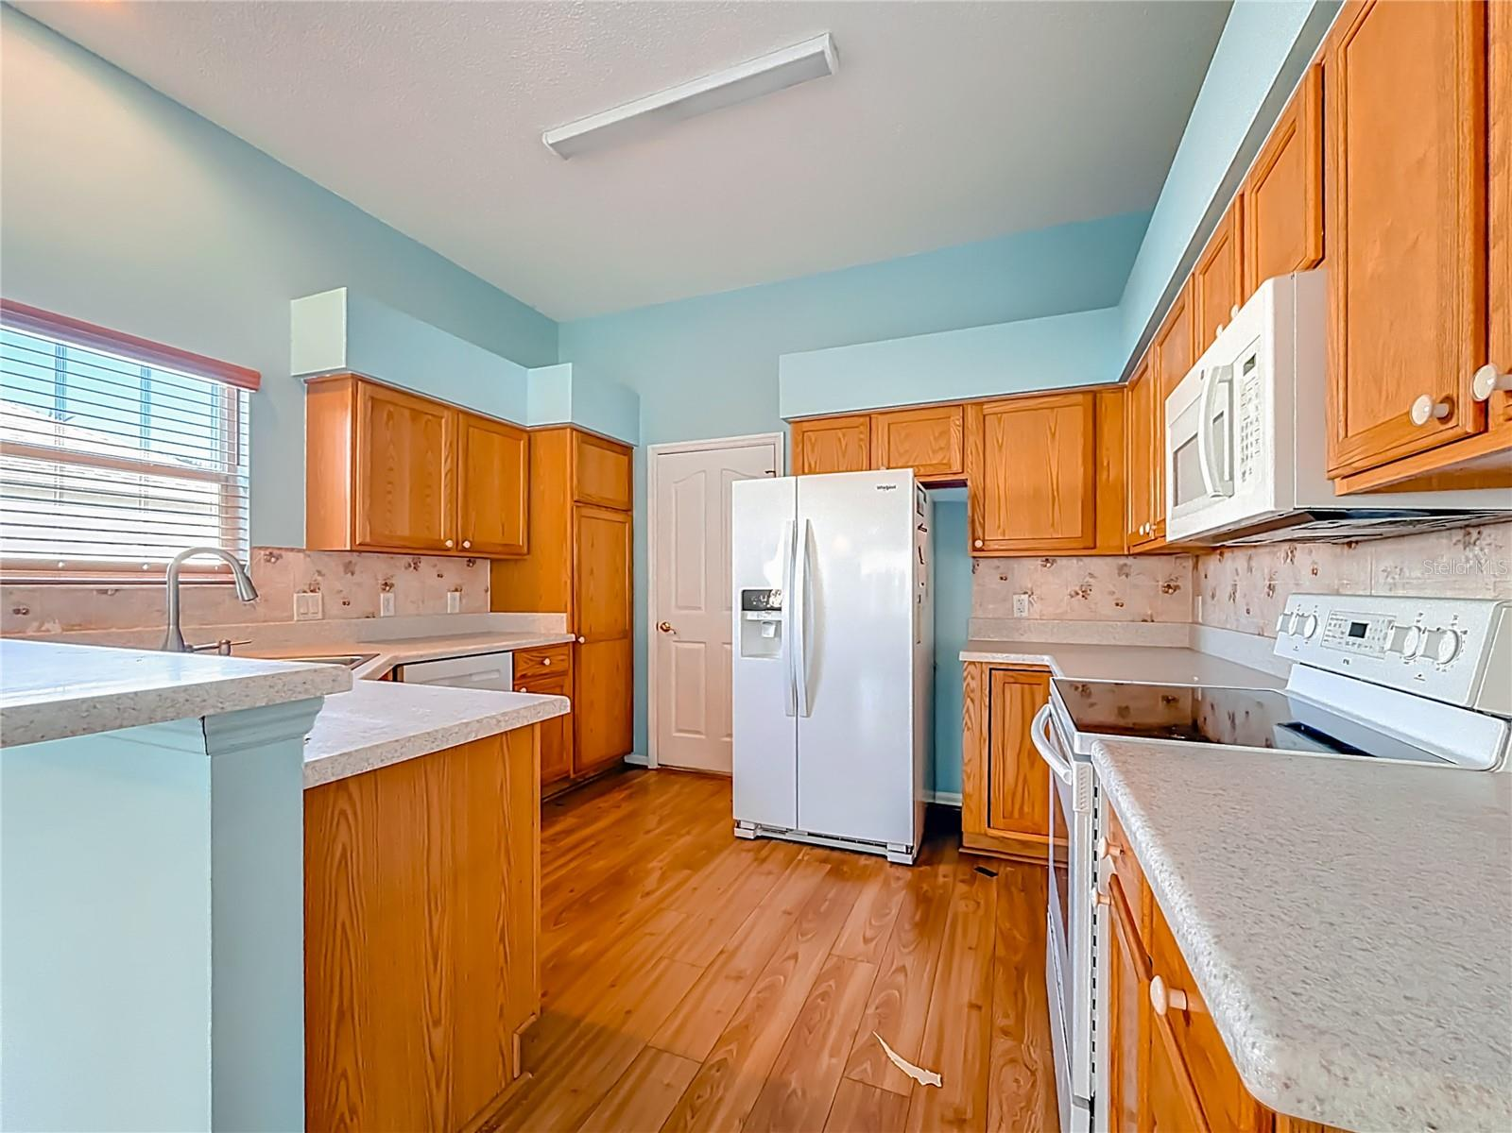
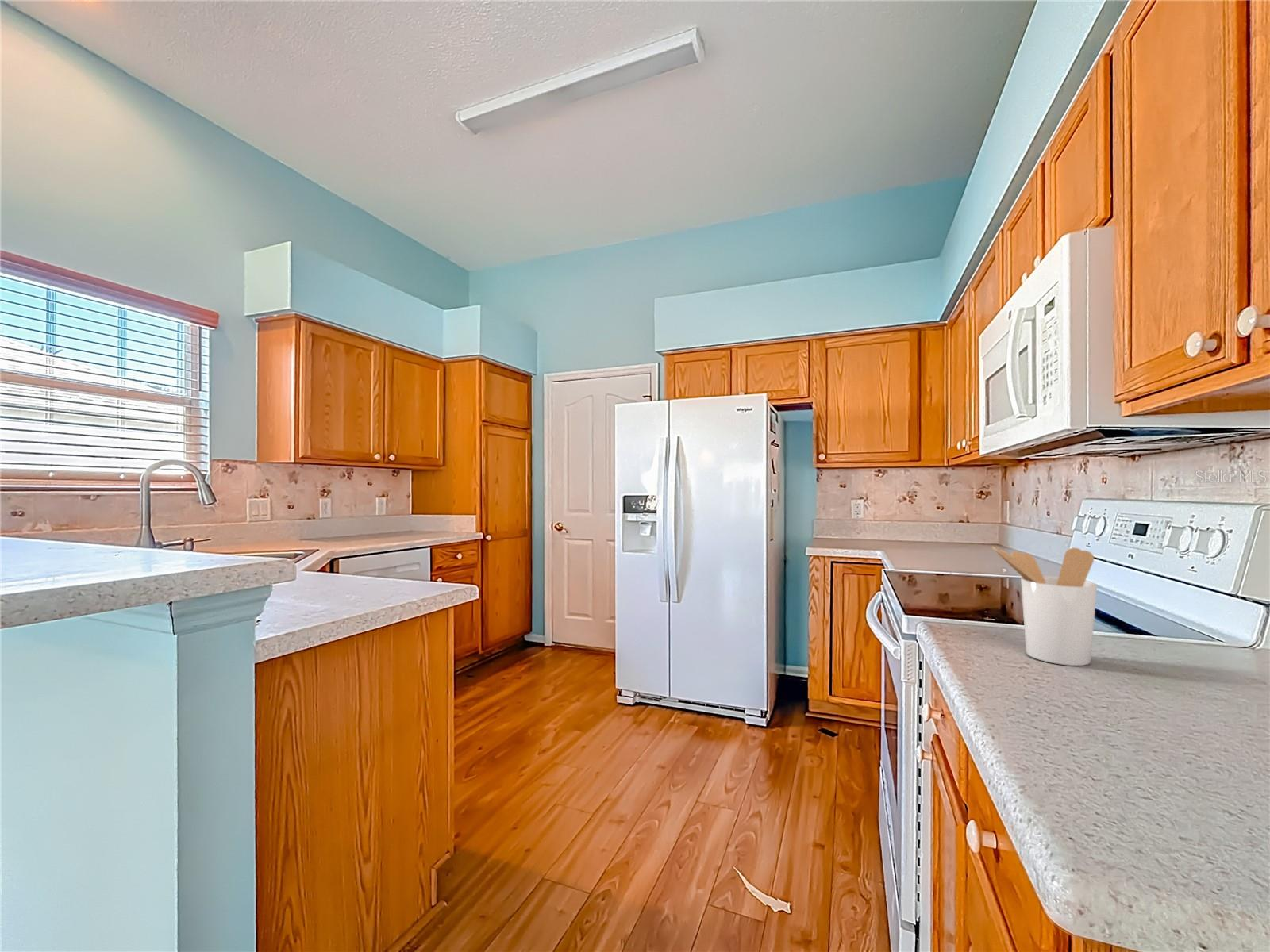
+ utensil holder [991,545,1098,666]
